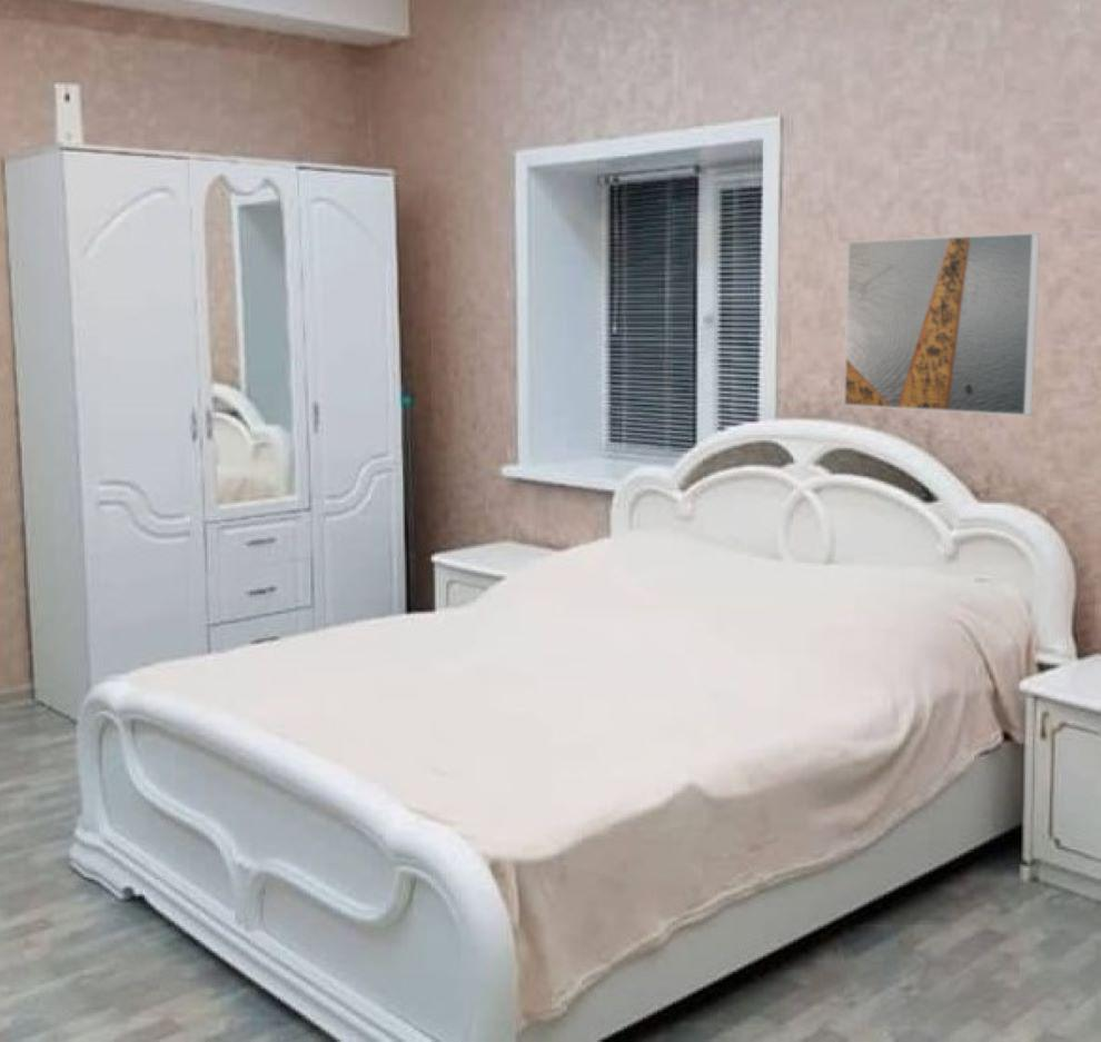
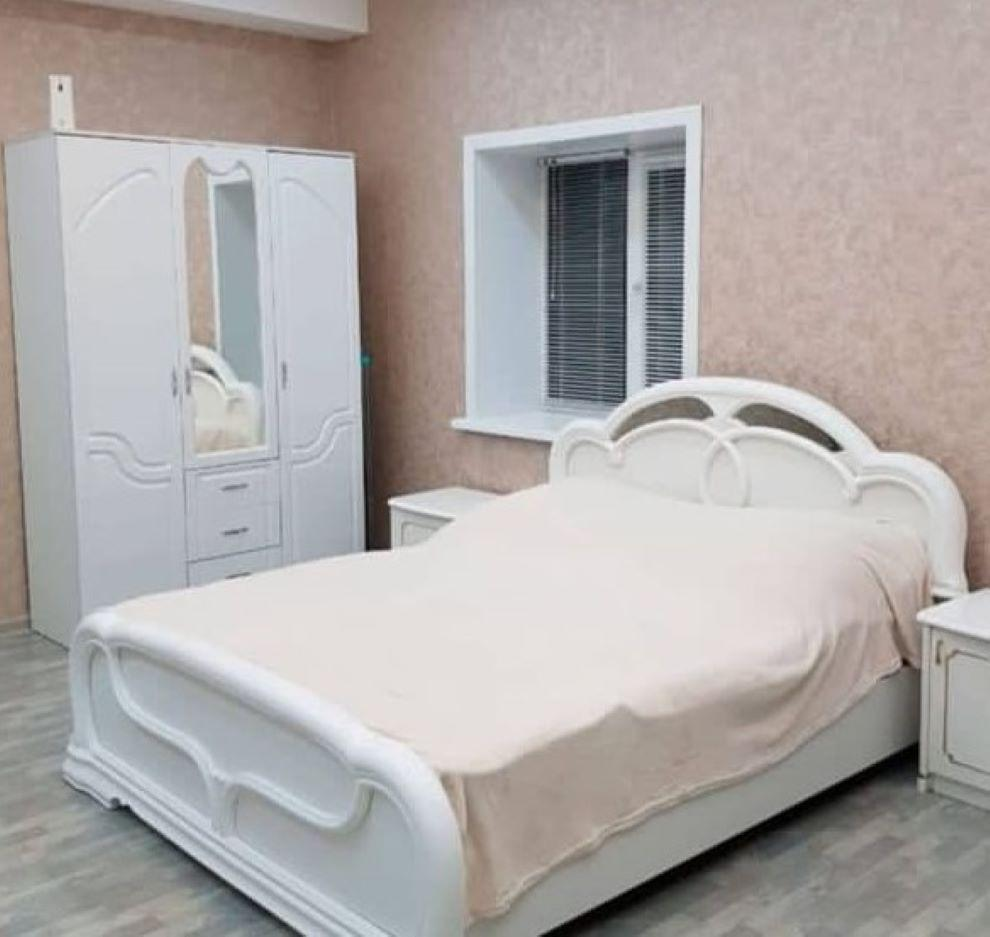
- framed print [843,231,1041,417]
